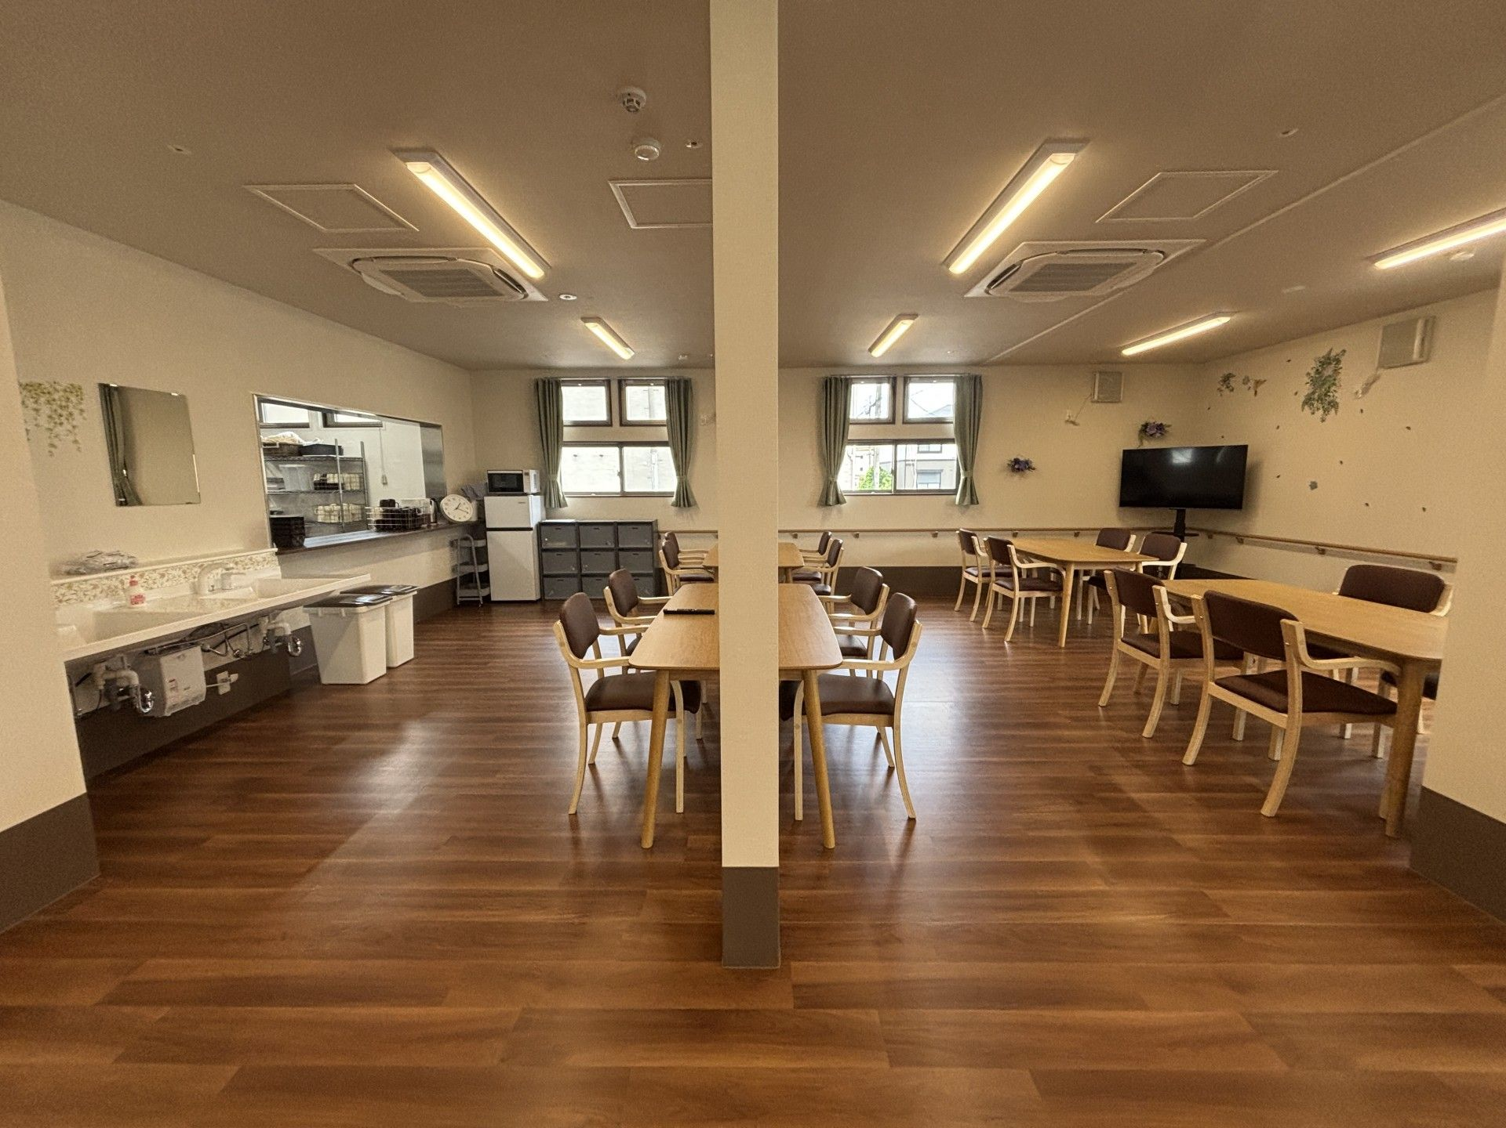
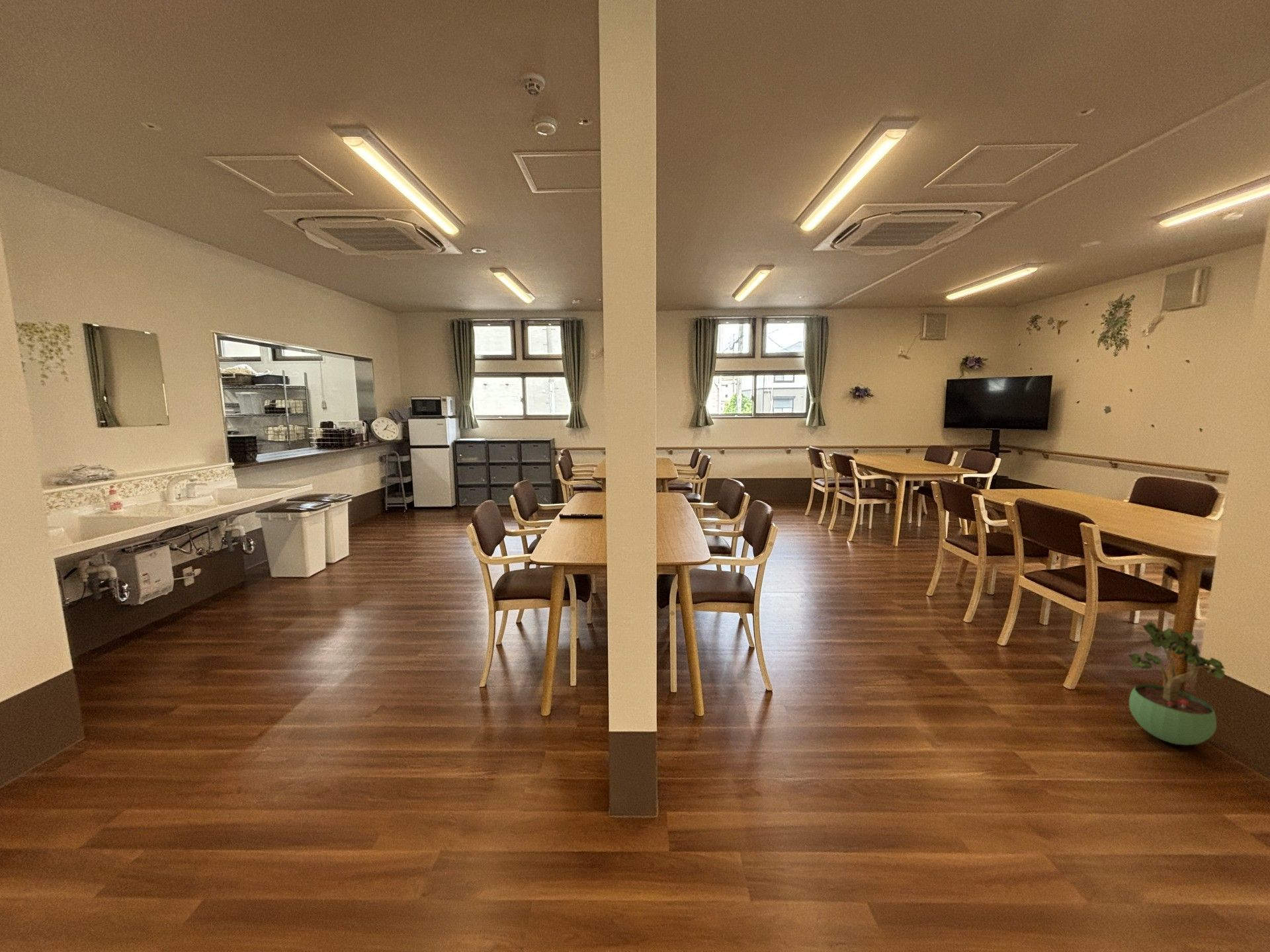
+ potted plant [1128,621,1227,746]
